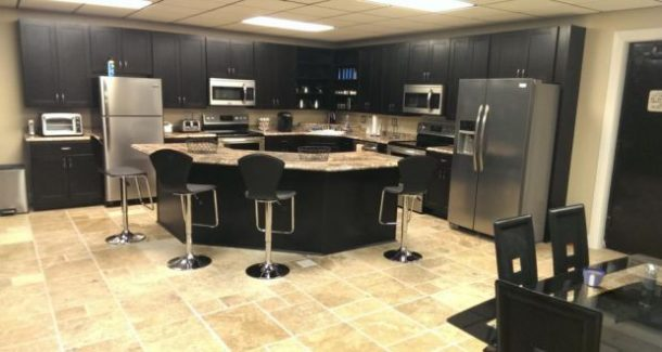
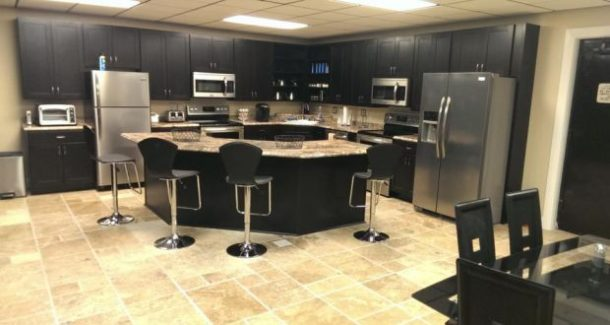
- cup [583,266,606,288]
